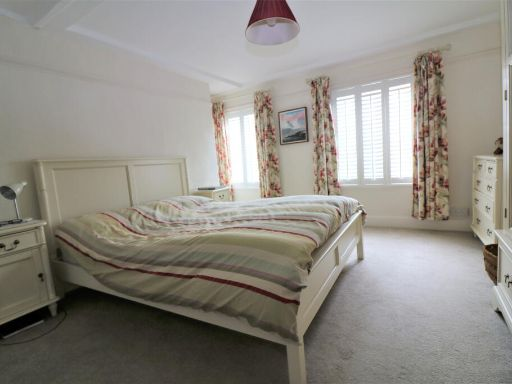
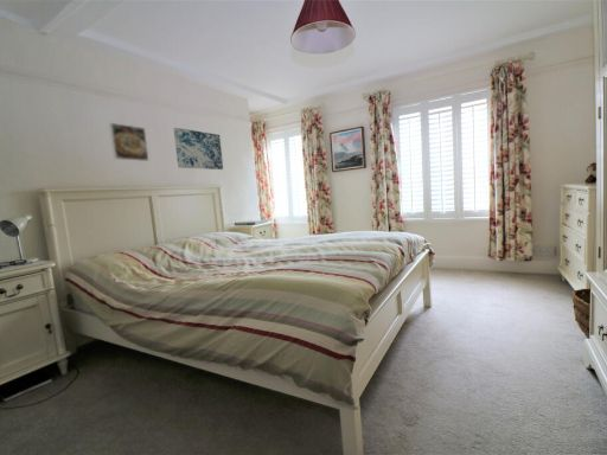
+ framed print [108,122,149,162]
+ wall art [172,127,224,171]
